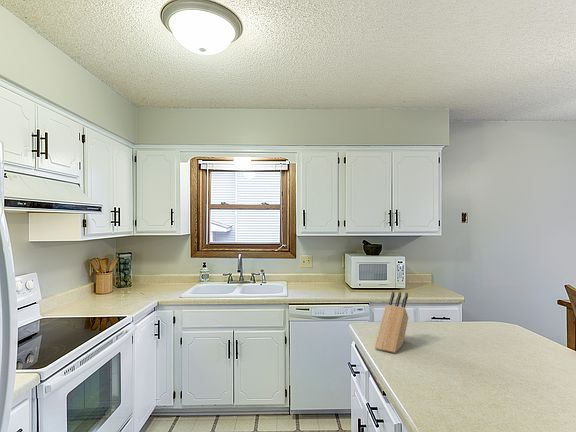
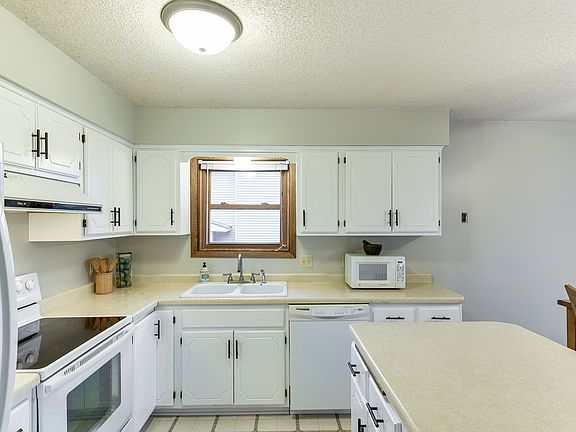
- knife block [374,290,409,354]
